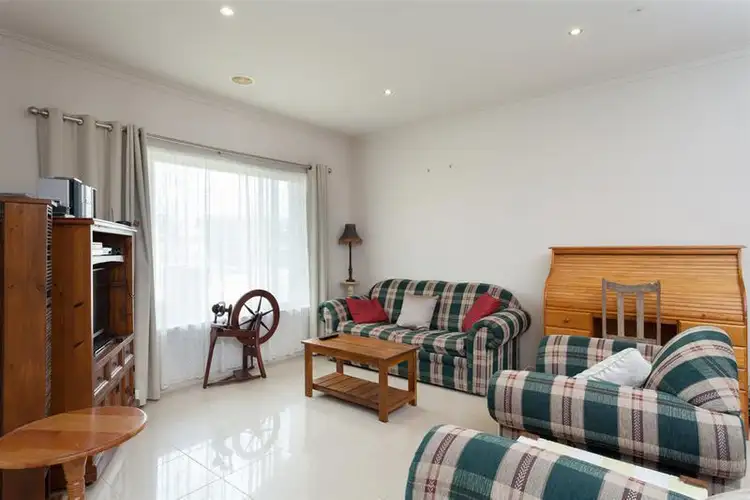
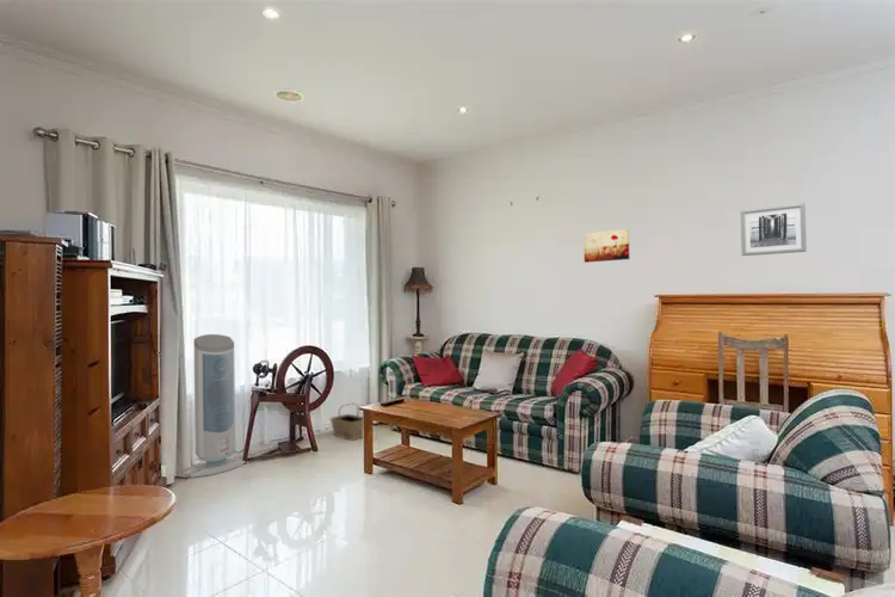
+ air purifier [184,333,247,479]
+ wall art [740,202,808,257]
+ wall art [582,228,630,264]
+ basket [329,402,364,442]
